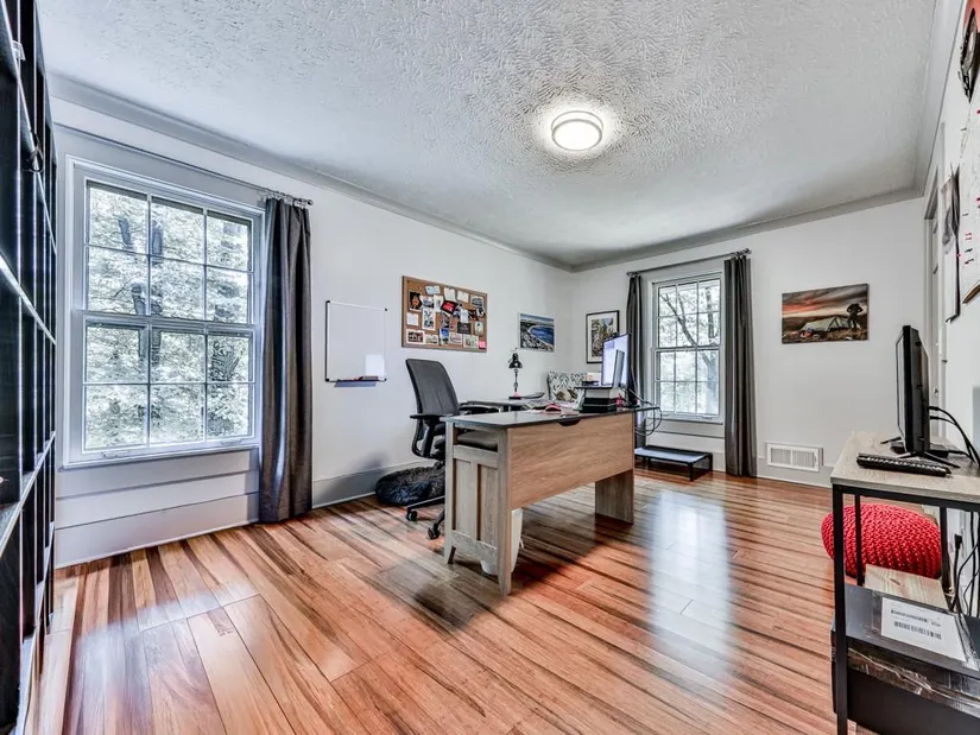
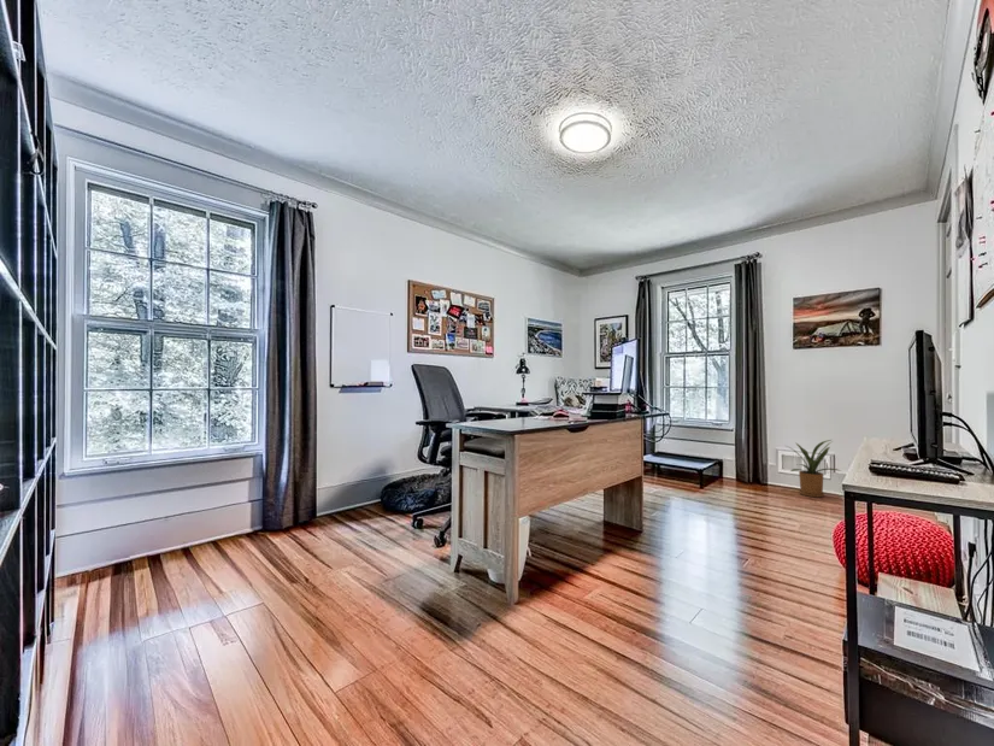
+ house plant [786,439,842,499]
